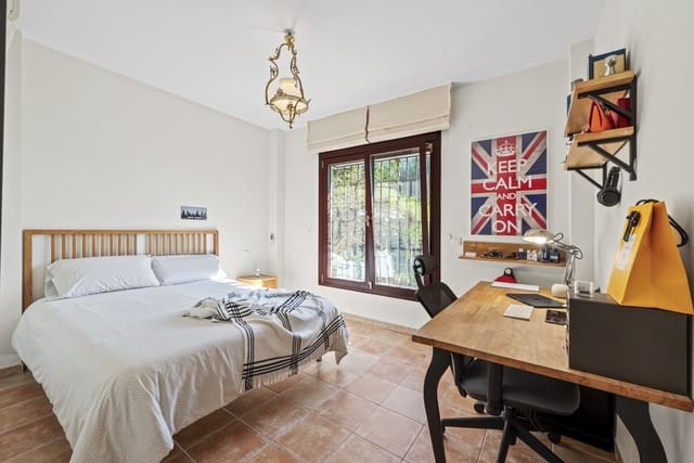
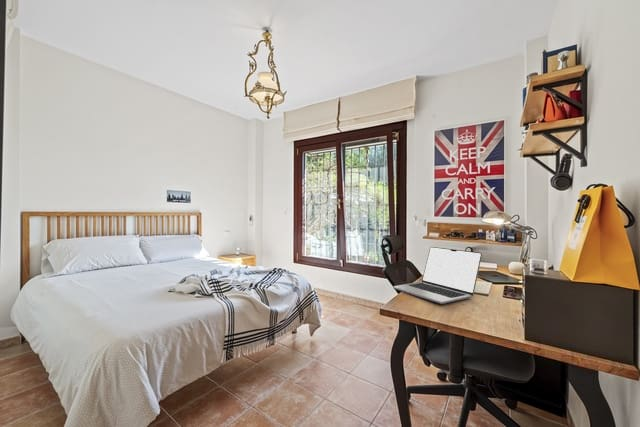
+ laptop [392,246,483,305]
